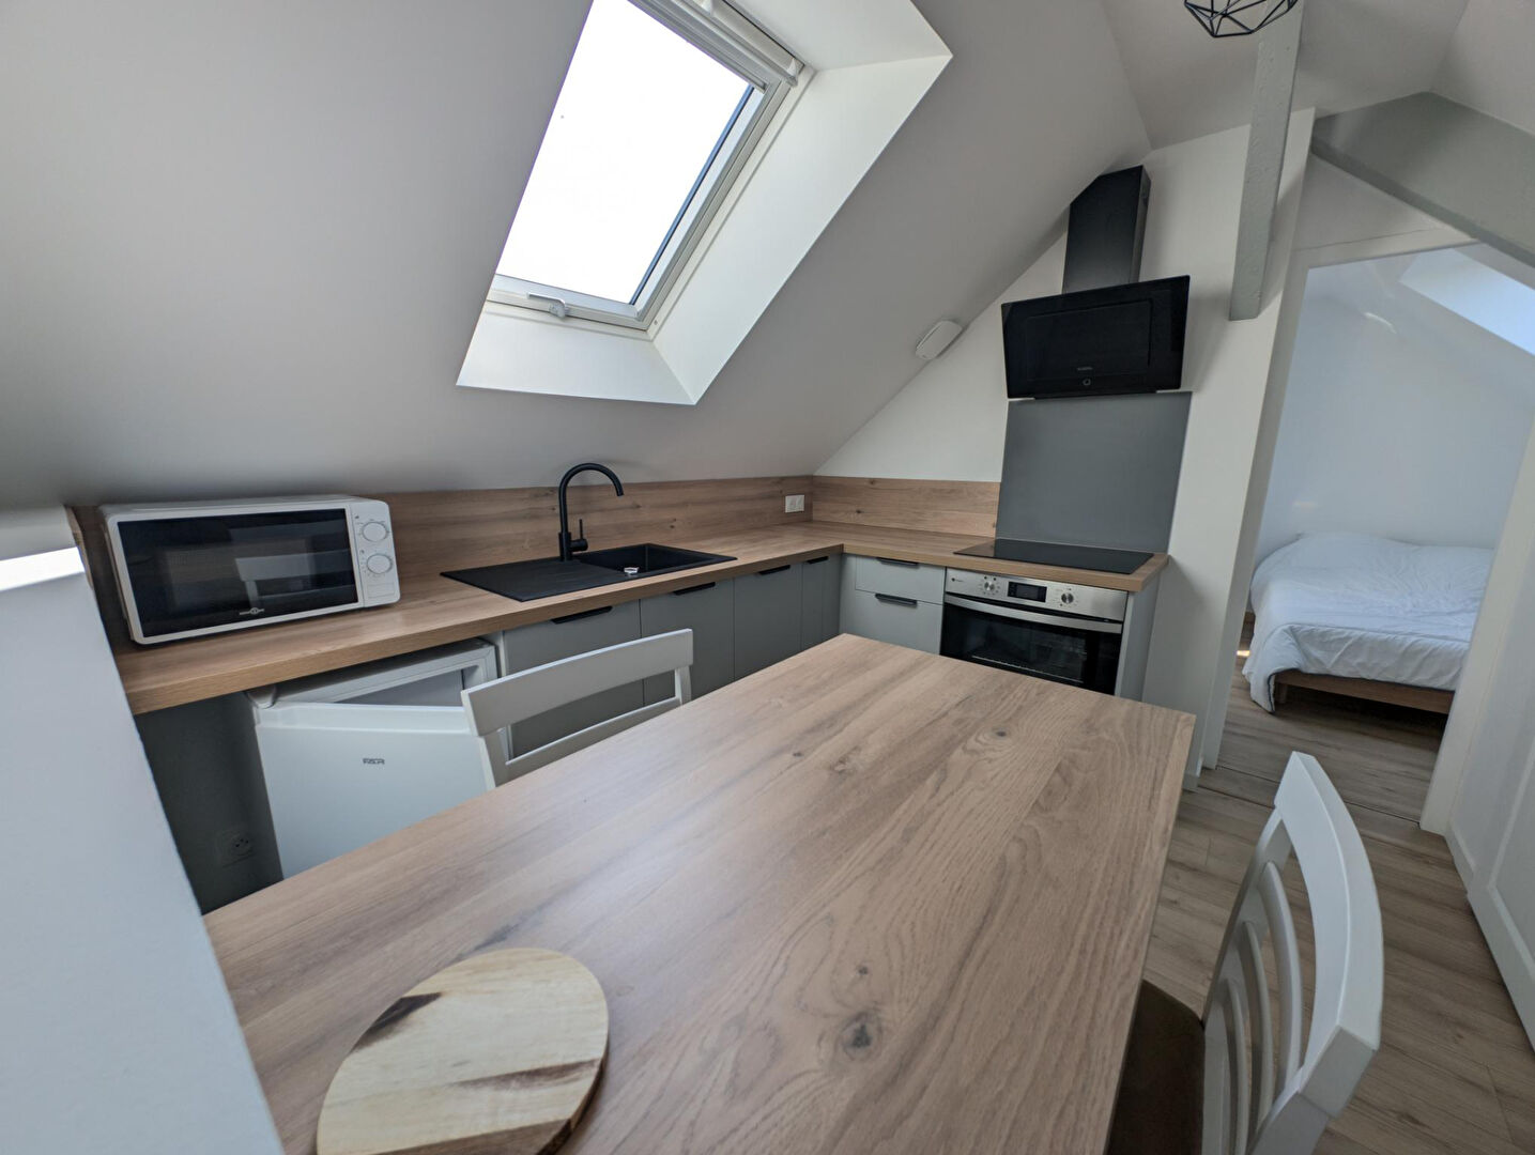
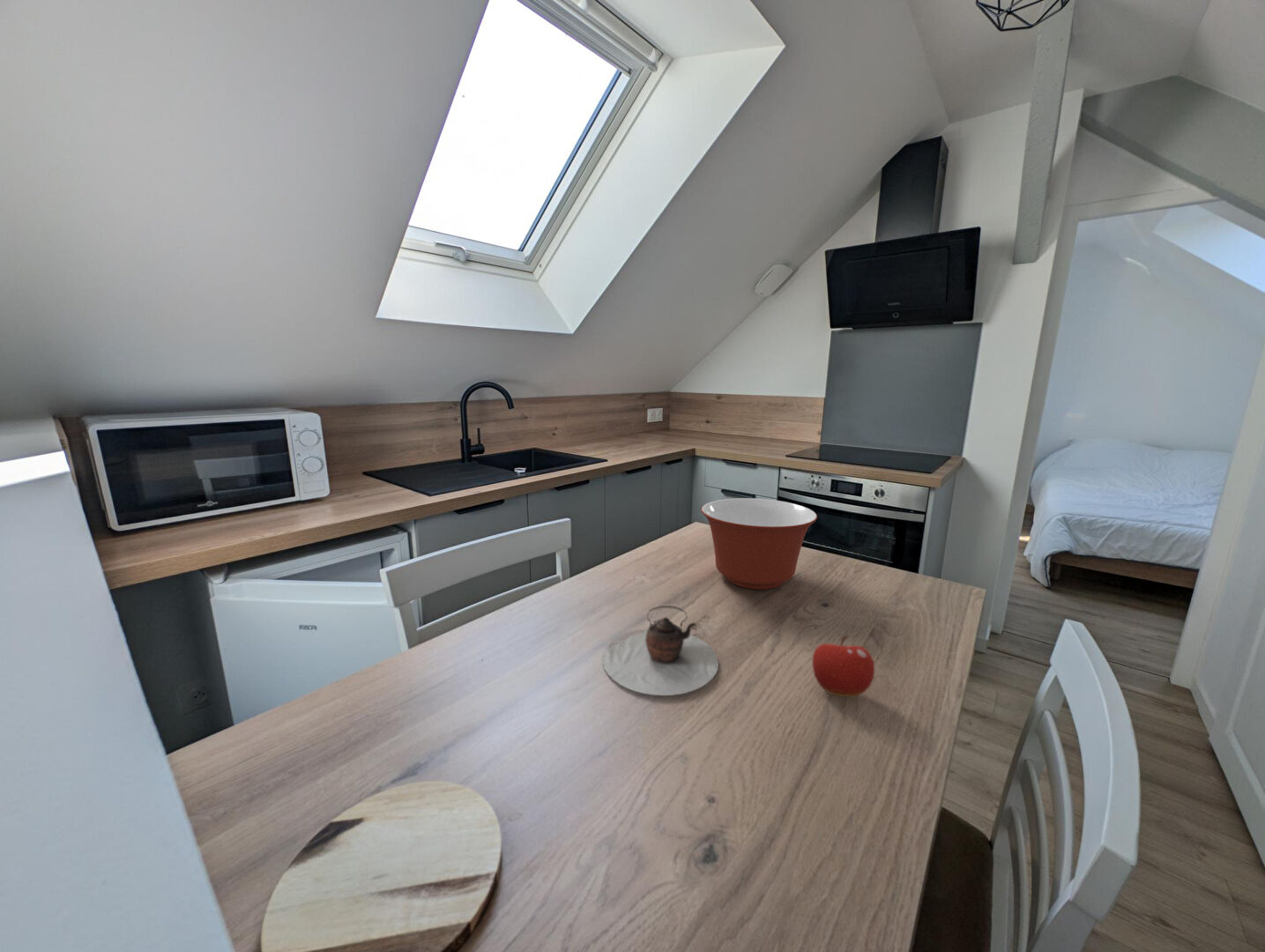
+ teapot [601,605,719,696]
+ mixing bowl [701,497,818,591]
+ fruit [811,635,875,698]
